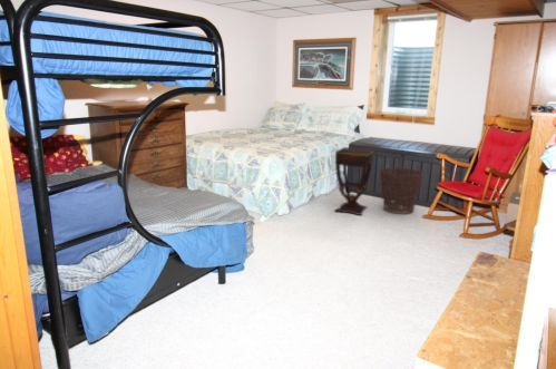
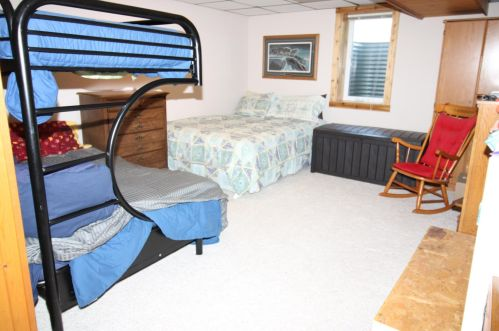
- side table [334,146,375,216]
- basket [379,166,425,215]
